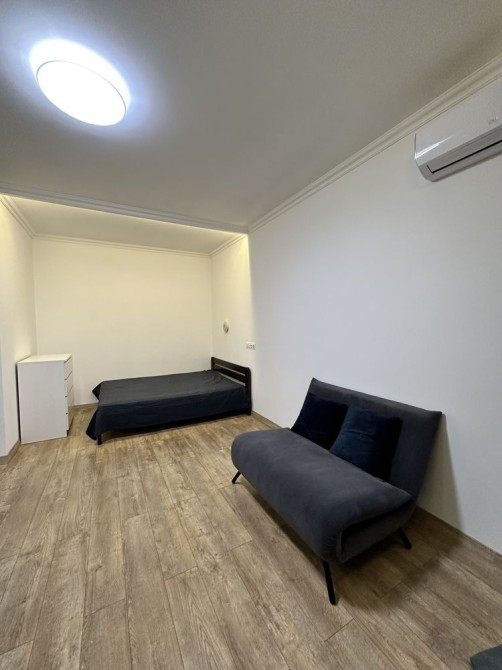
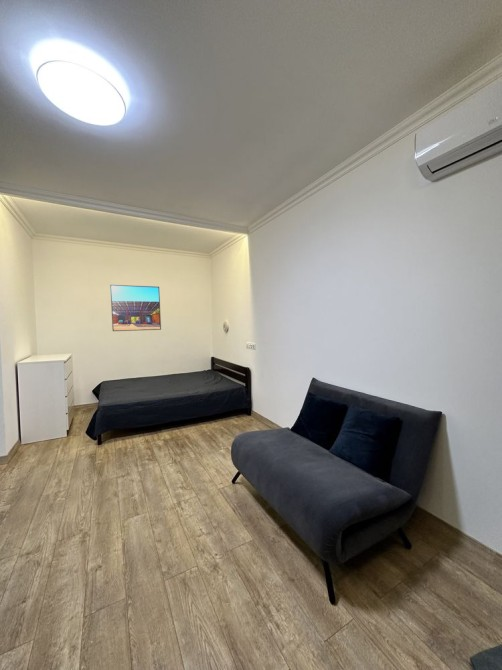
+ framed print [109,284,162,332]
